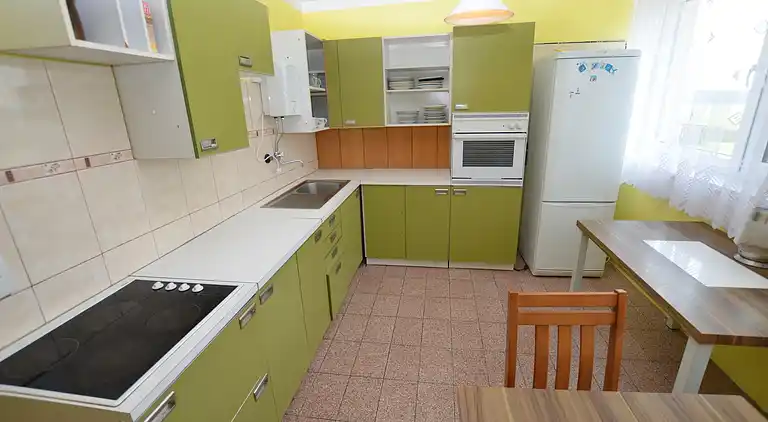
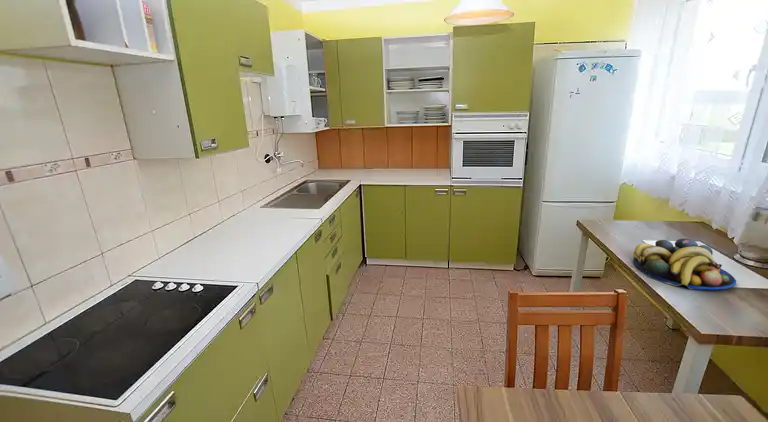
+ fruit bowl [632,237,737,291]
